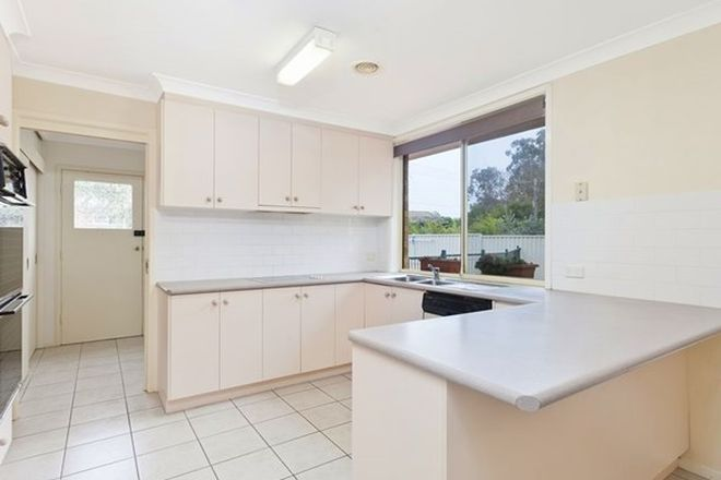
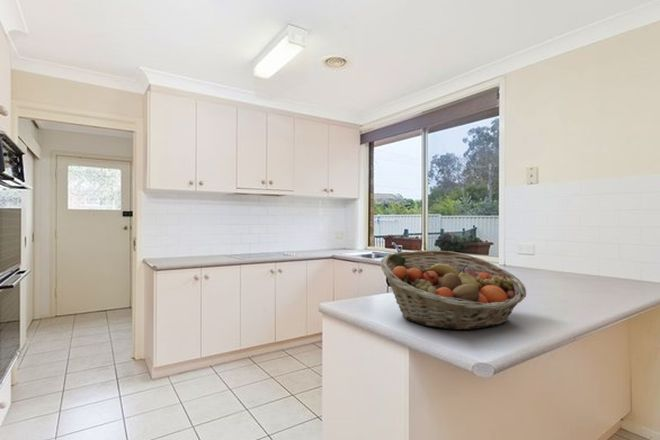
+ fruit basket [379,249,527,331]
